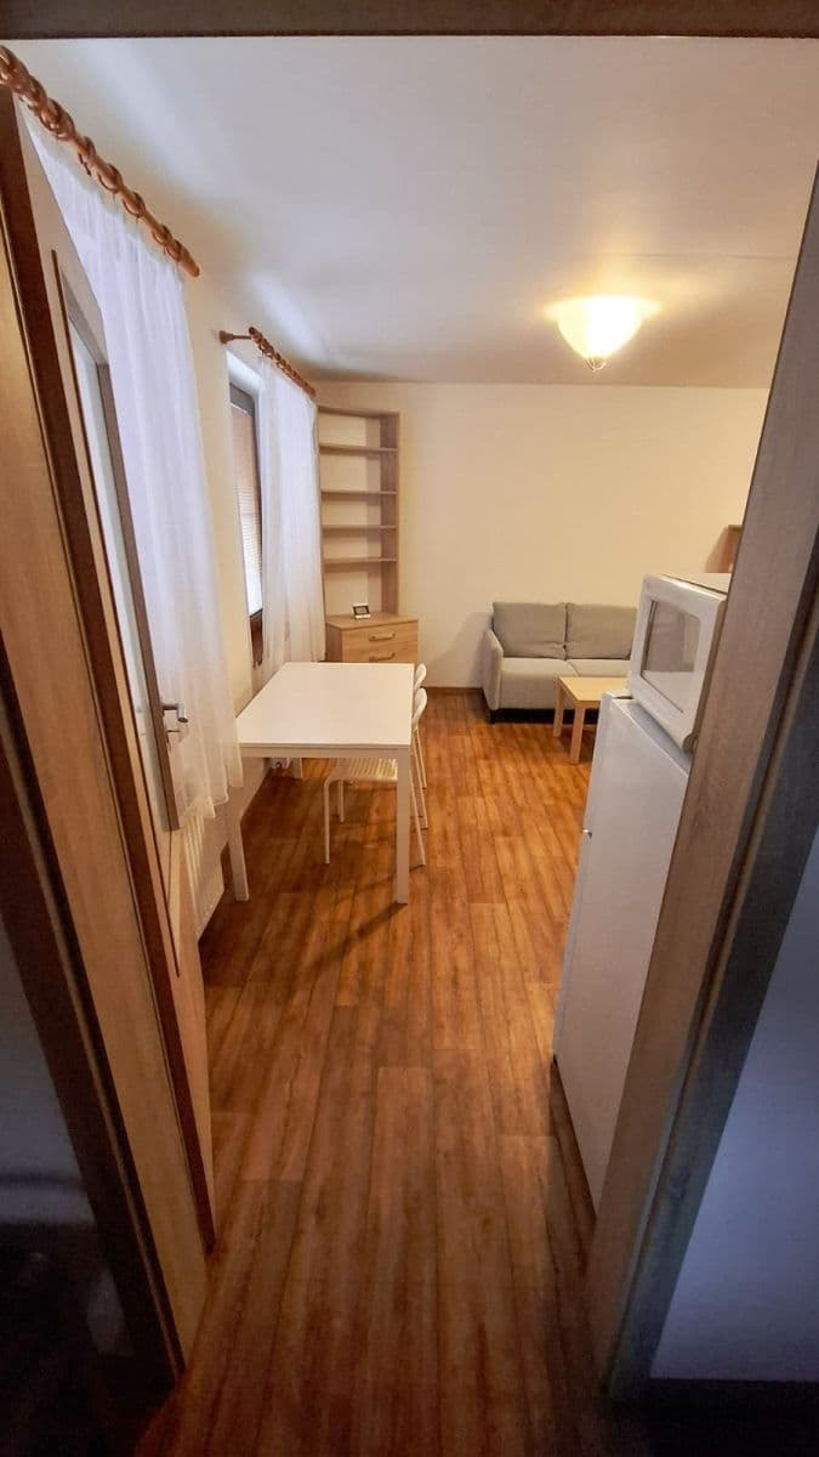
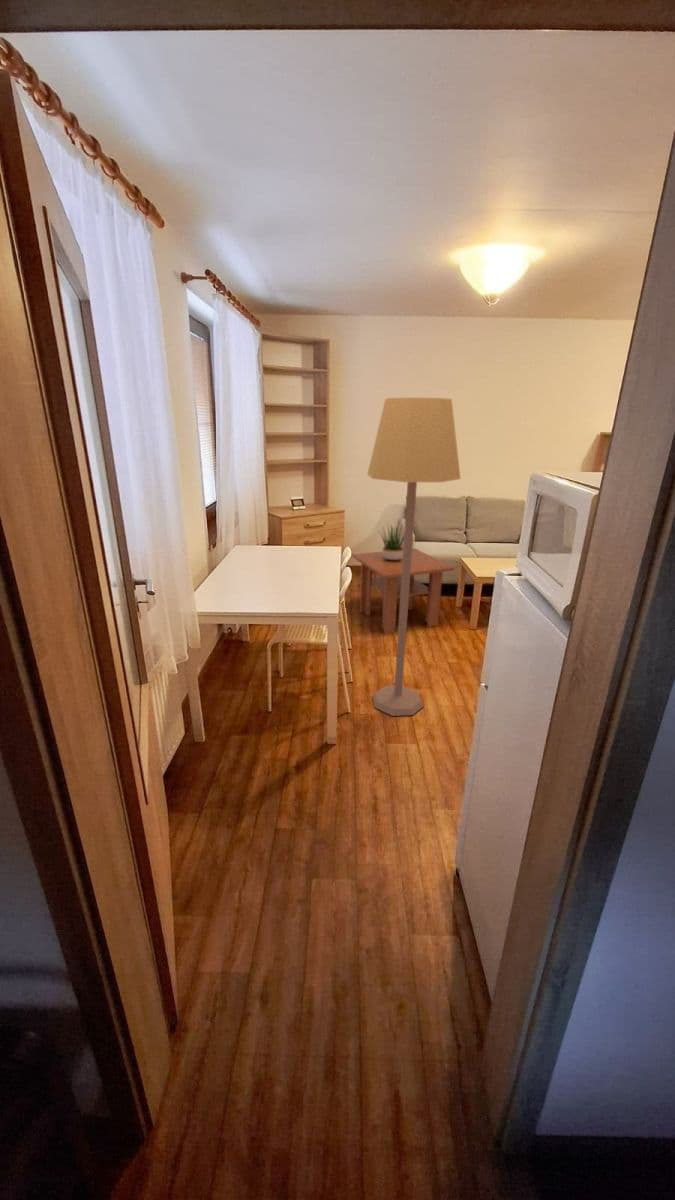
+ potted plant [378,522,404,561]
+ lamp [366,397,462,717]
+ coffee table [351,548,455,635]
